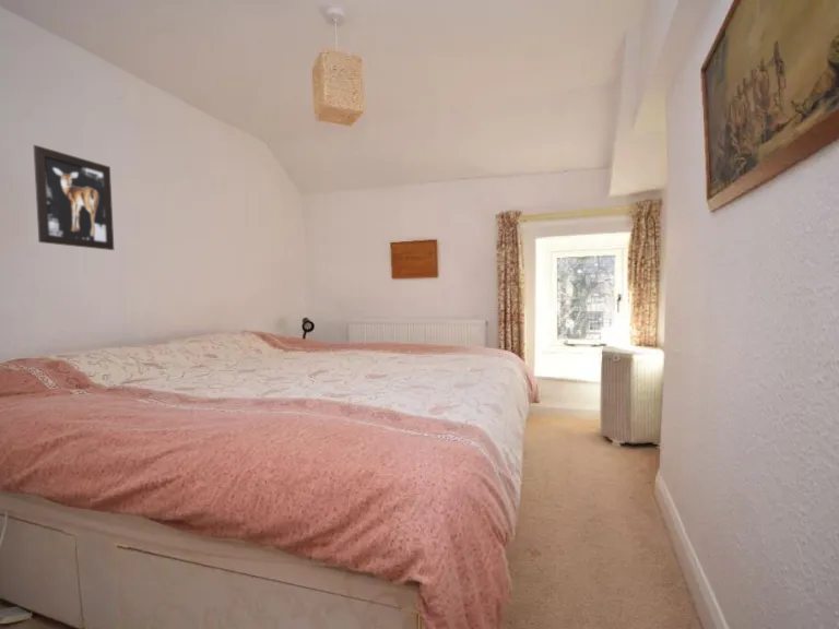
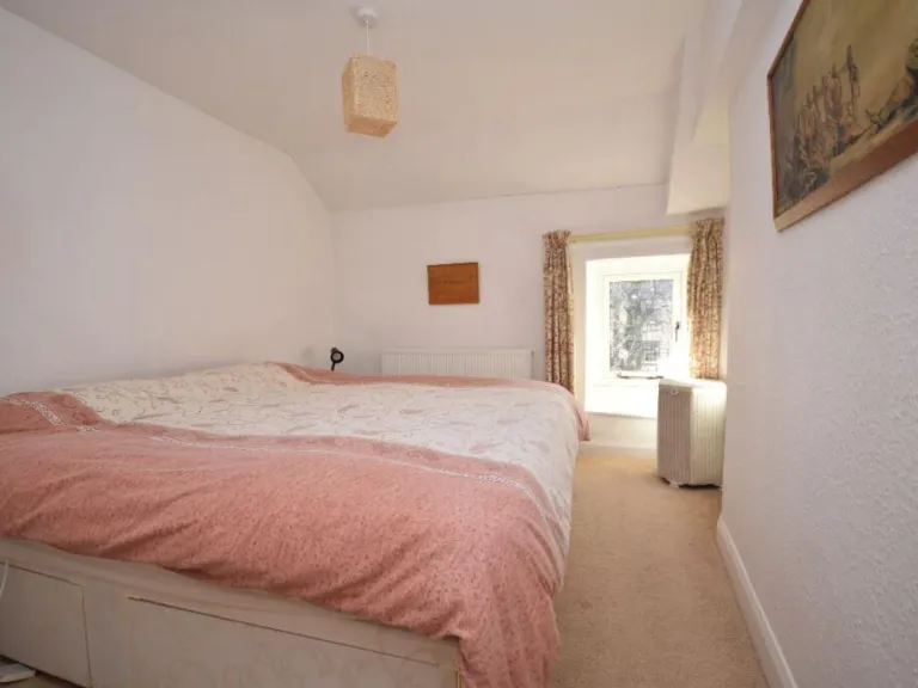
- wall art [33,144,115,251]
